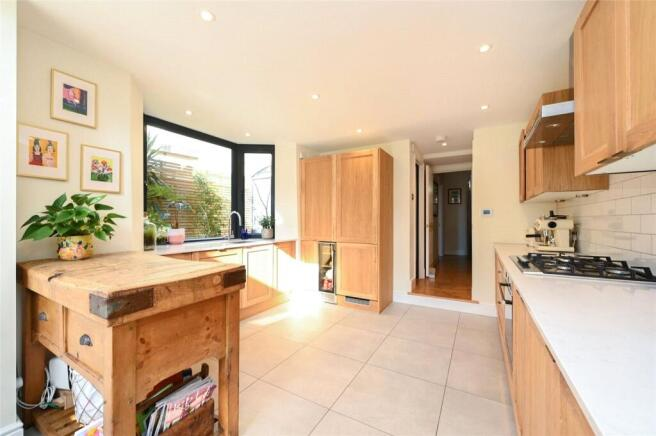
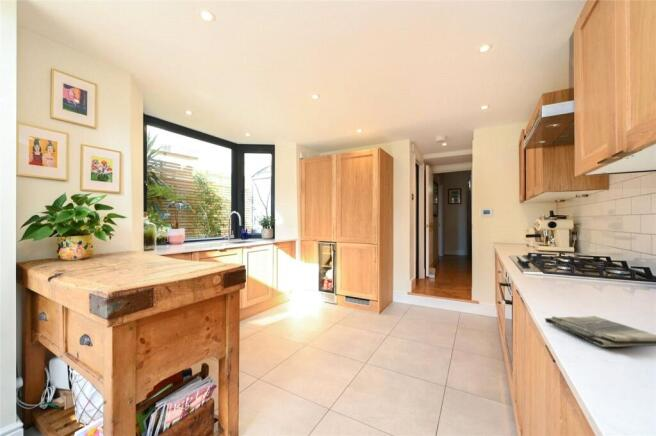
+ dish towel [544,315,656,348]
